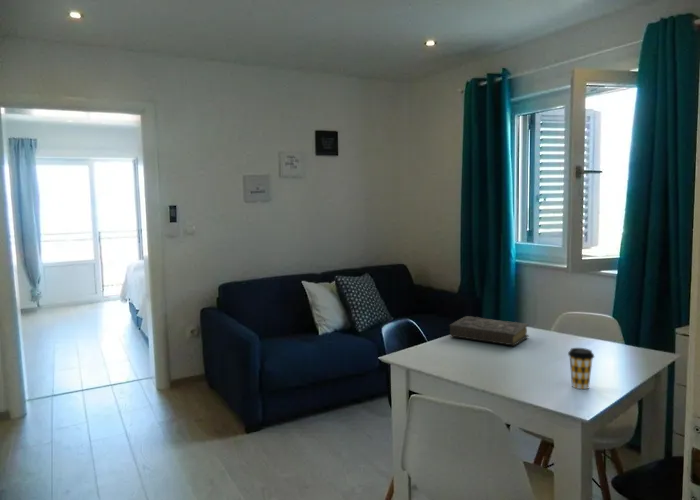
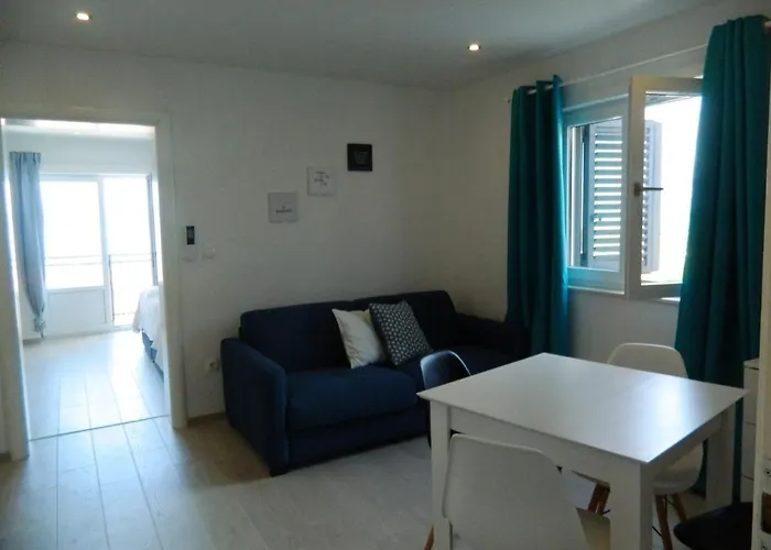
- coffee cup [567,347,595,390]
- book [448,315,530,347]
